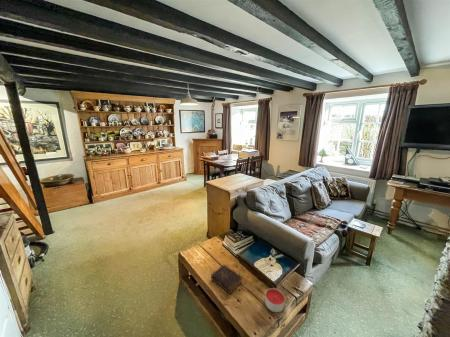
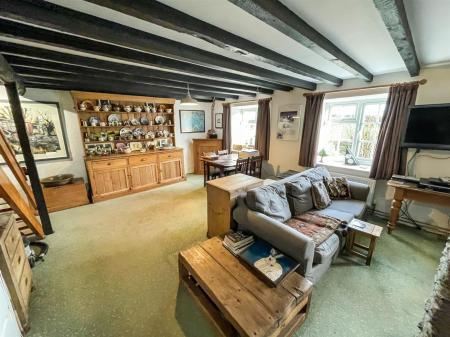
- candle [264,287,286,313]
- book [210,264,243,295]
